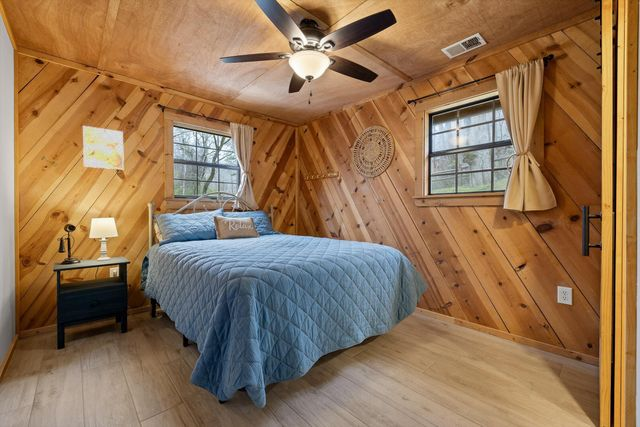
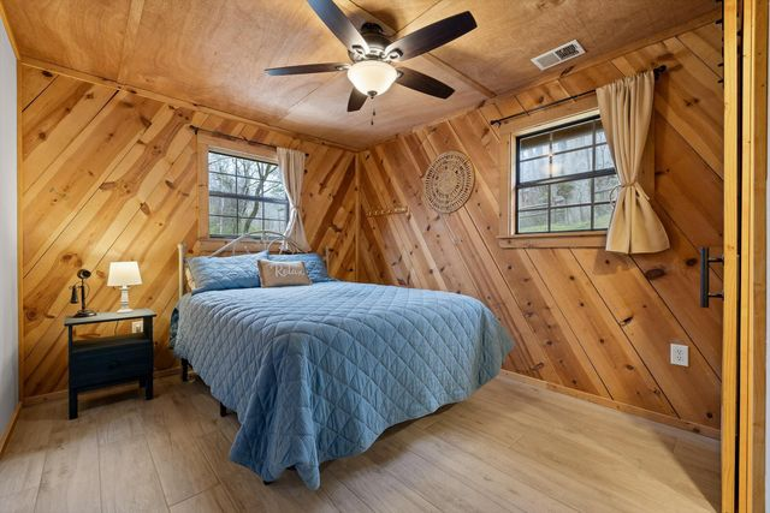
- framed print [82,125,125,170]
